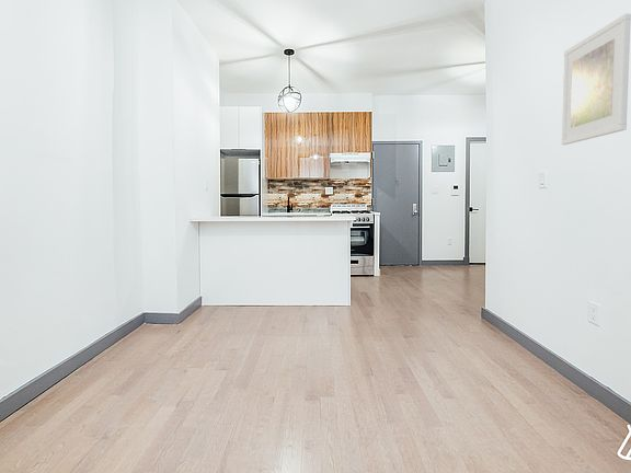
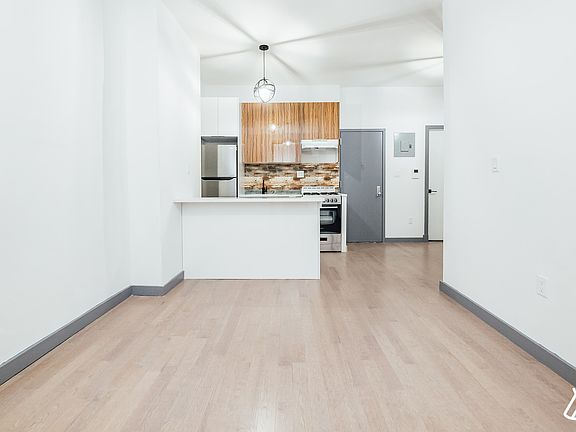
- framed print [561,13,631,146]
